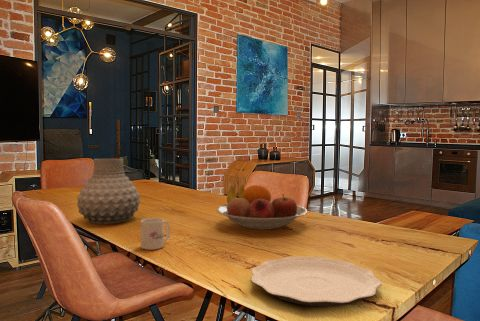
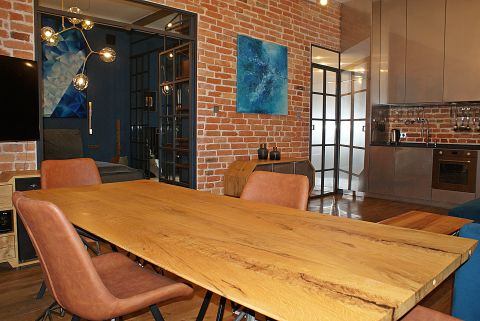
- fruit bowl [216,184,308,231]
- mug [140,217,171,251]
- plate [250,255,383,308]
- vase [76,157,141,225]
